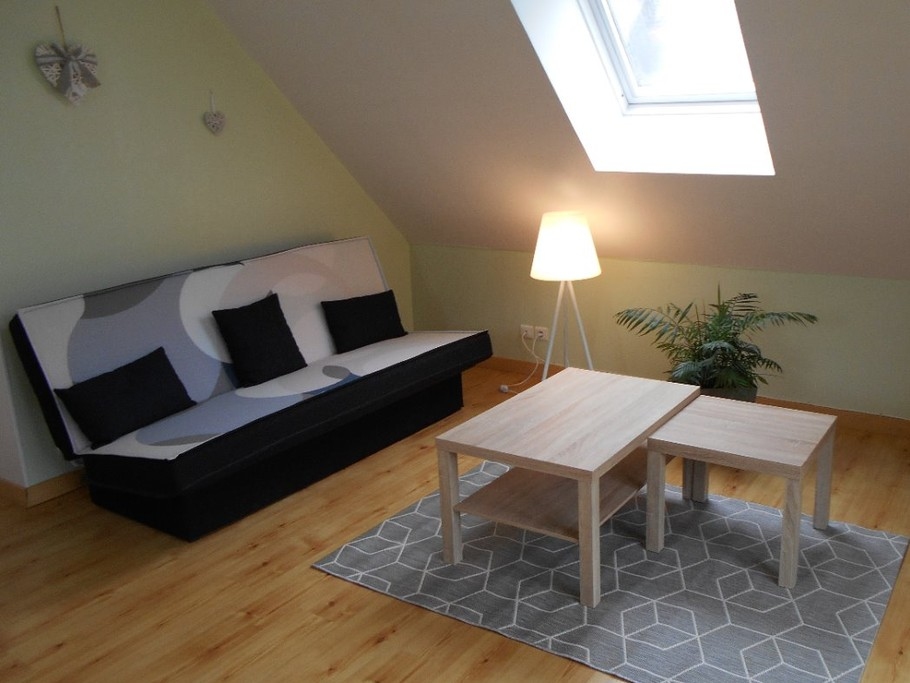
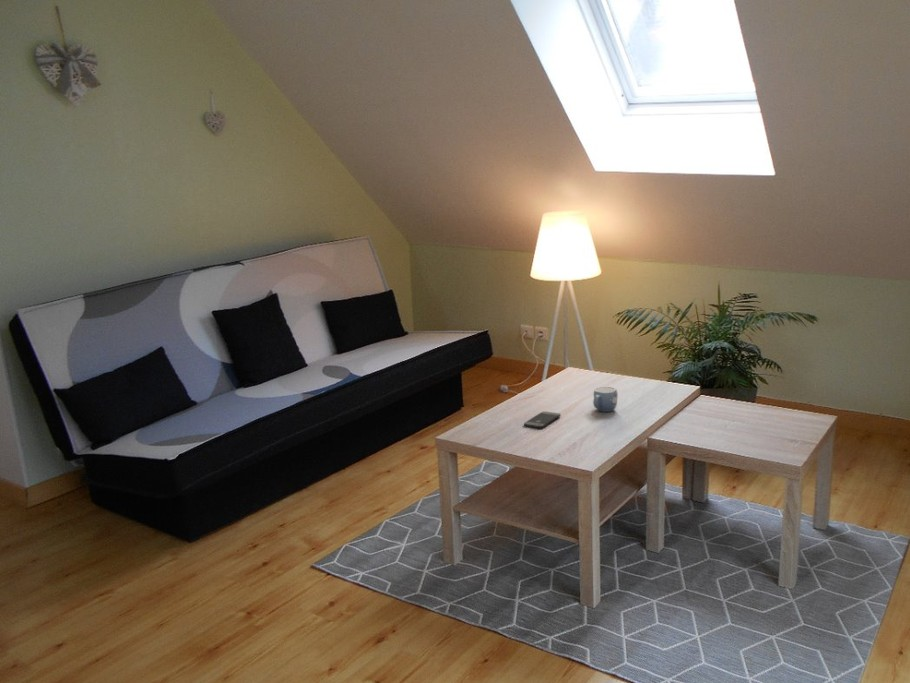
+ smartphone [523,411,561,429]
+ mug [592,386,619,413]
